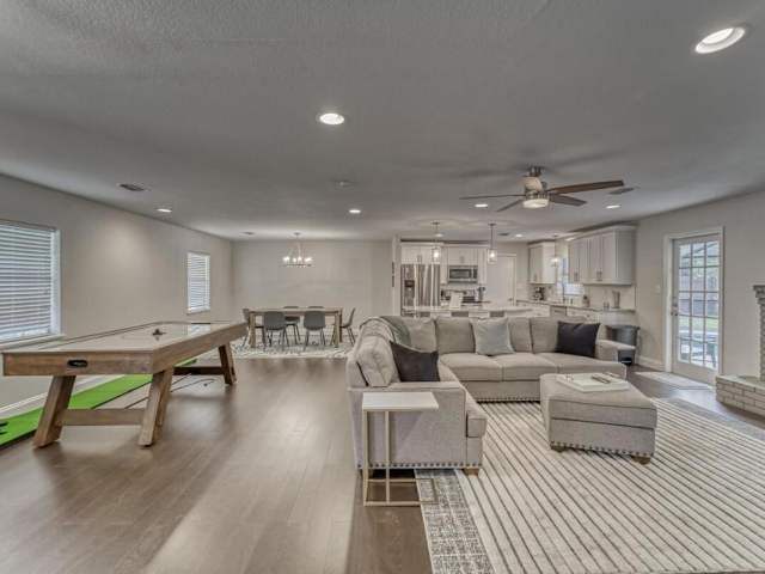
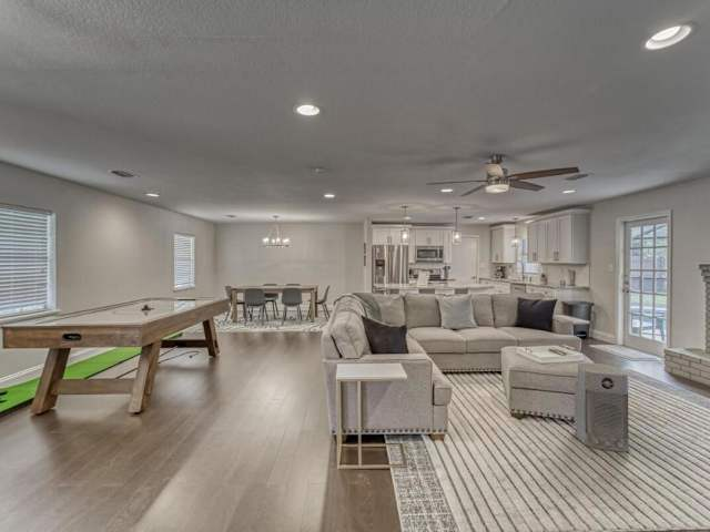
+ air purifier [574,362,630,453]
